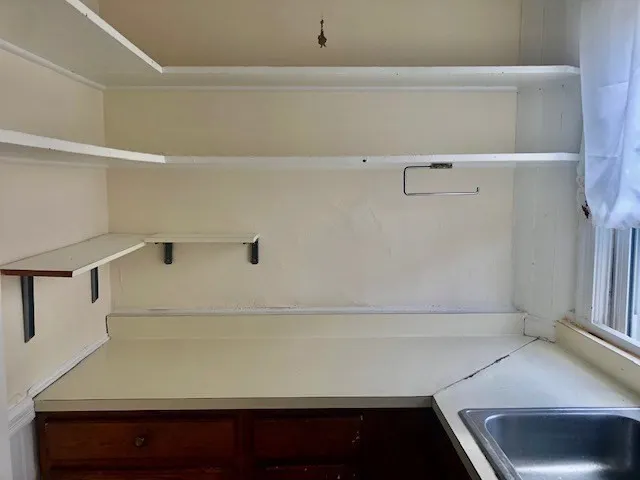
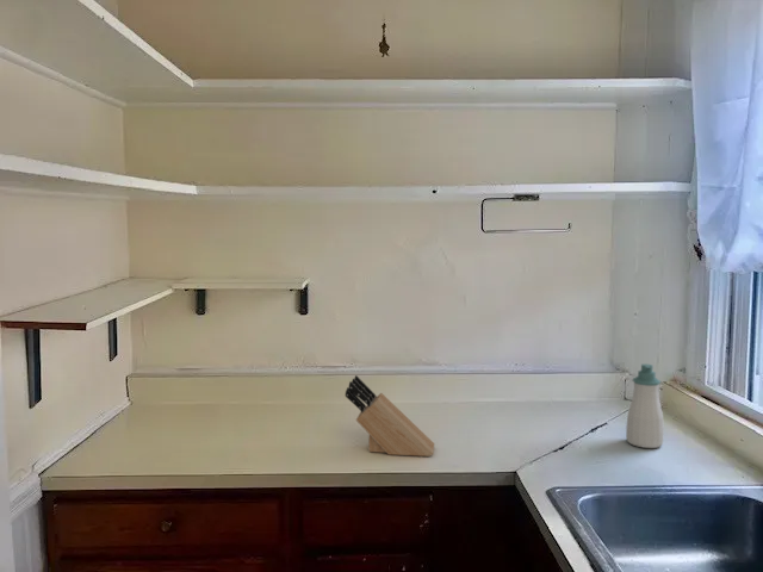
+ knife block [345,374,435,458]
+ soap bottle [625,362,665,449]
